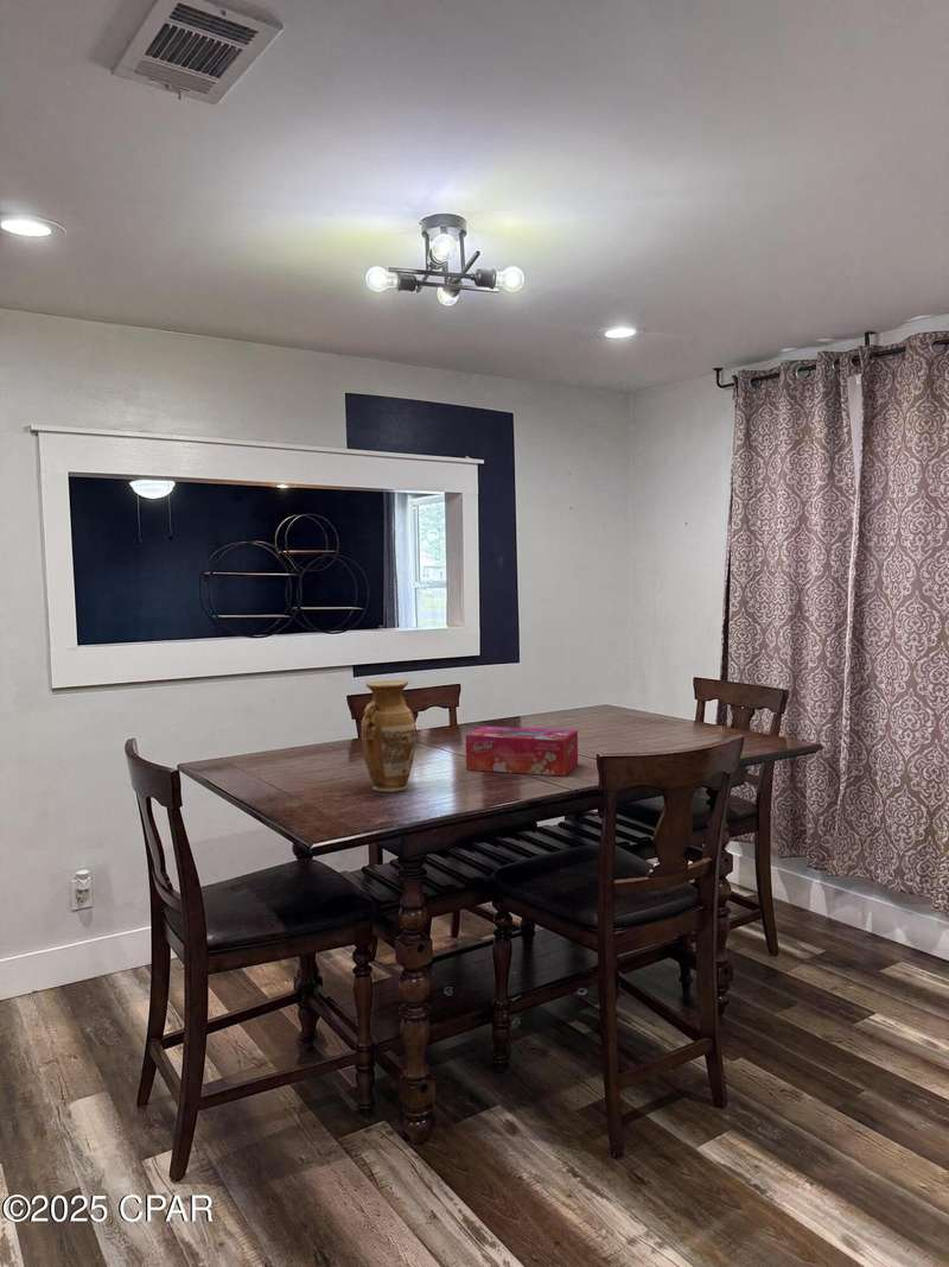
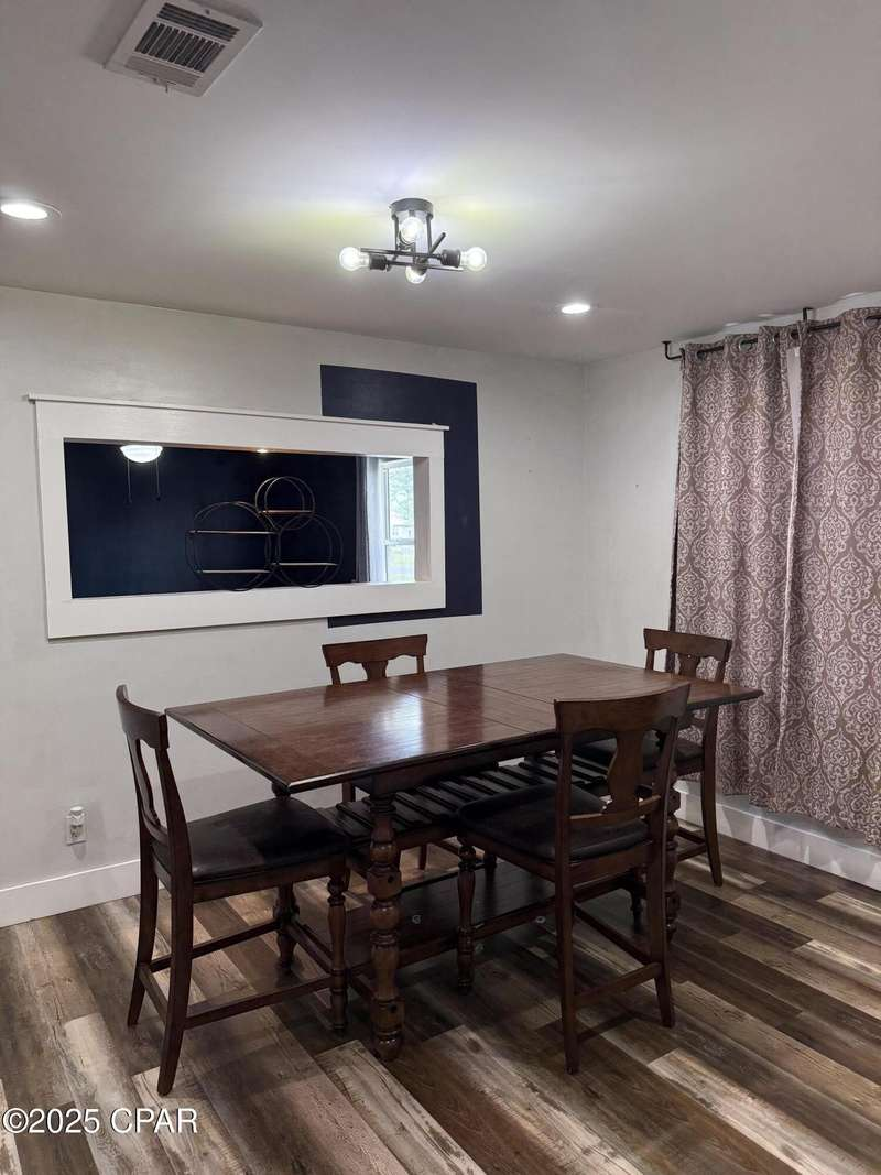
- vase [361,679,418,793]
- tissue box [465,726,579,778]
